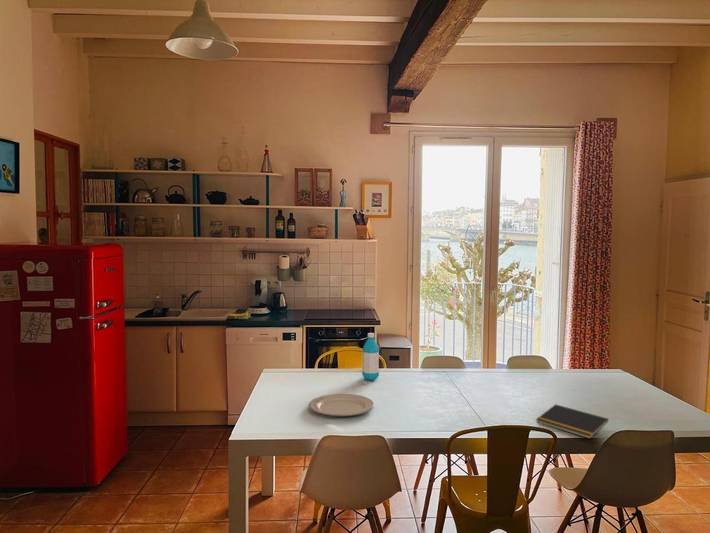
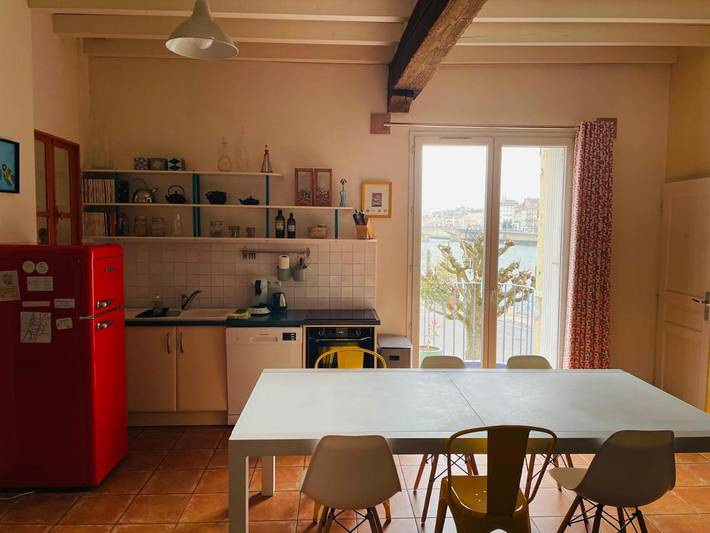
- chinaware [308,393,375,417]
- water bottle [361,332,380,381]
- notepad [535,403,609,440]
